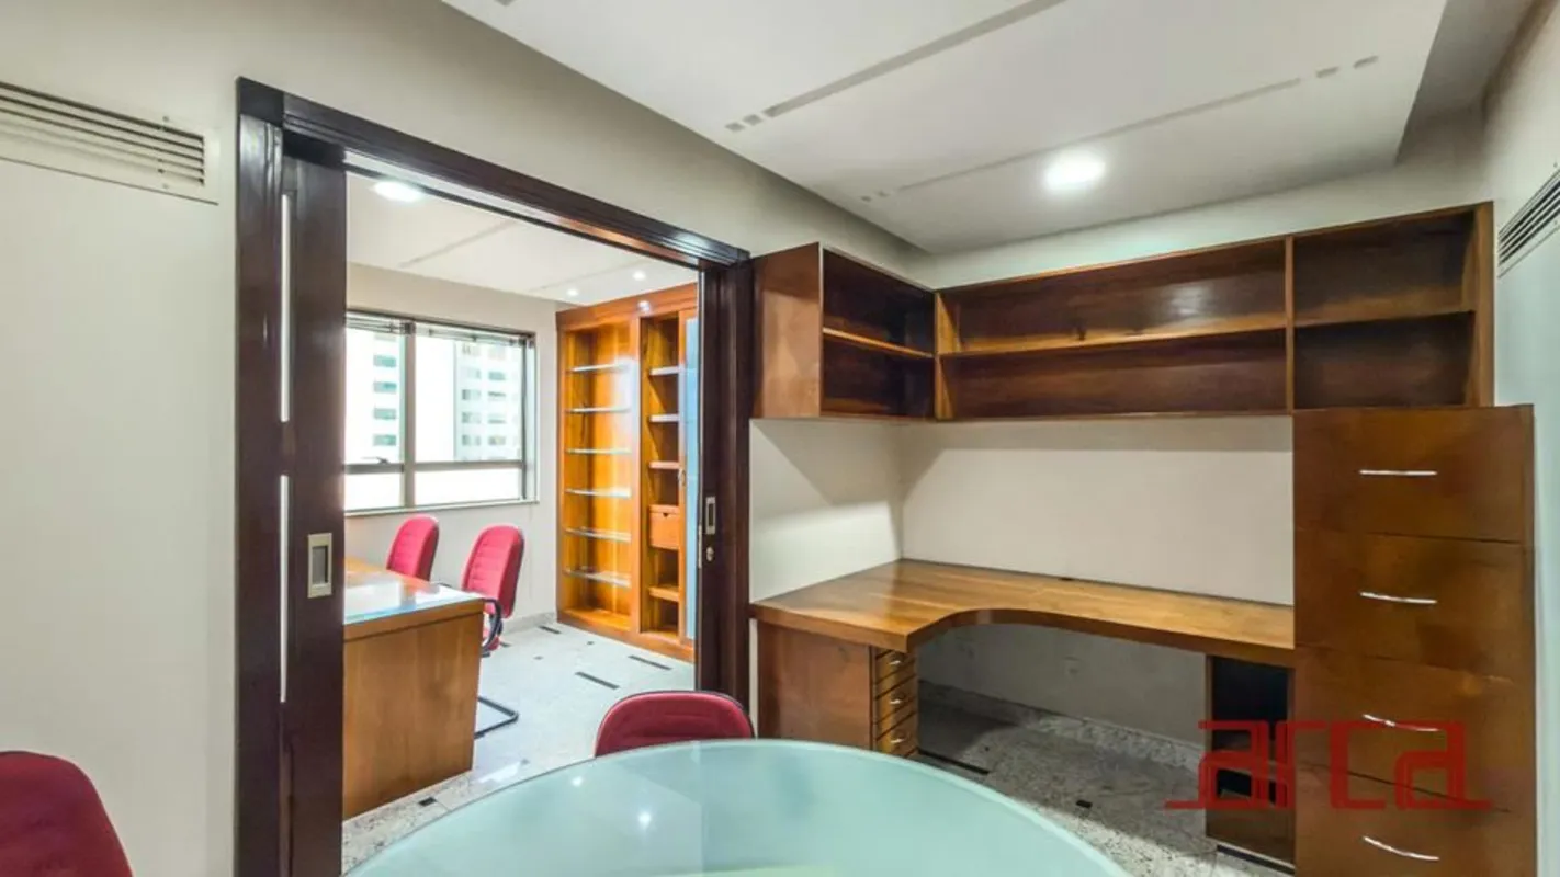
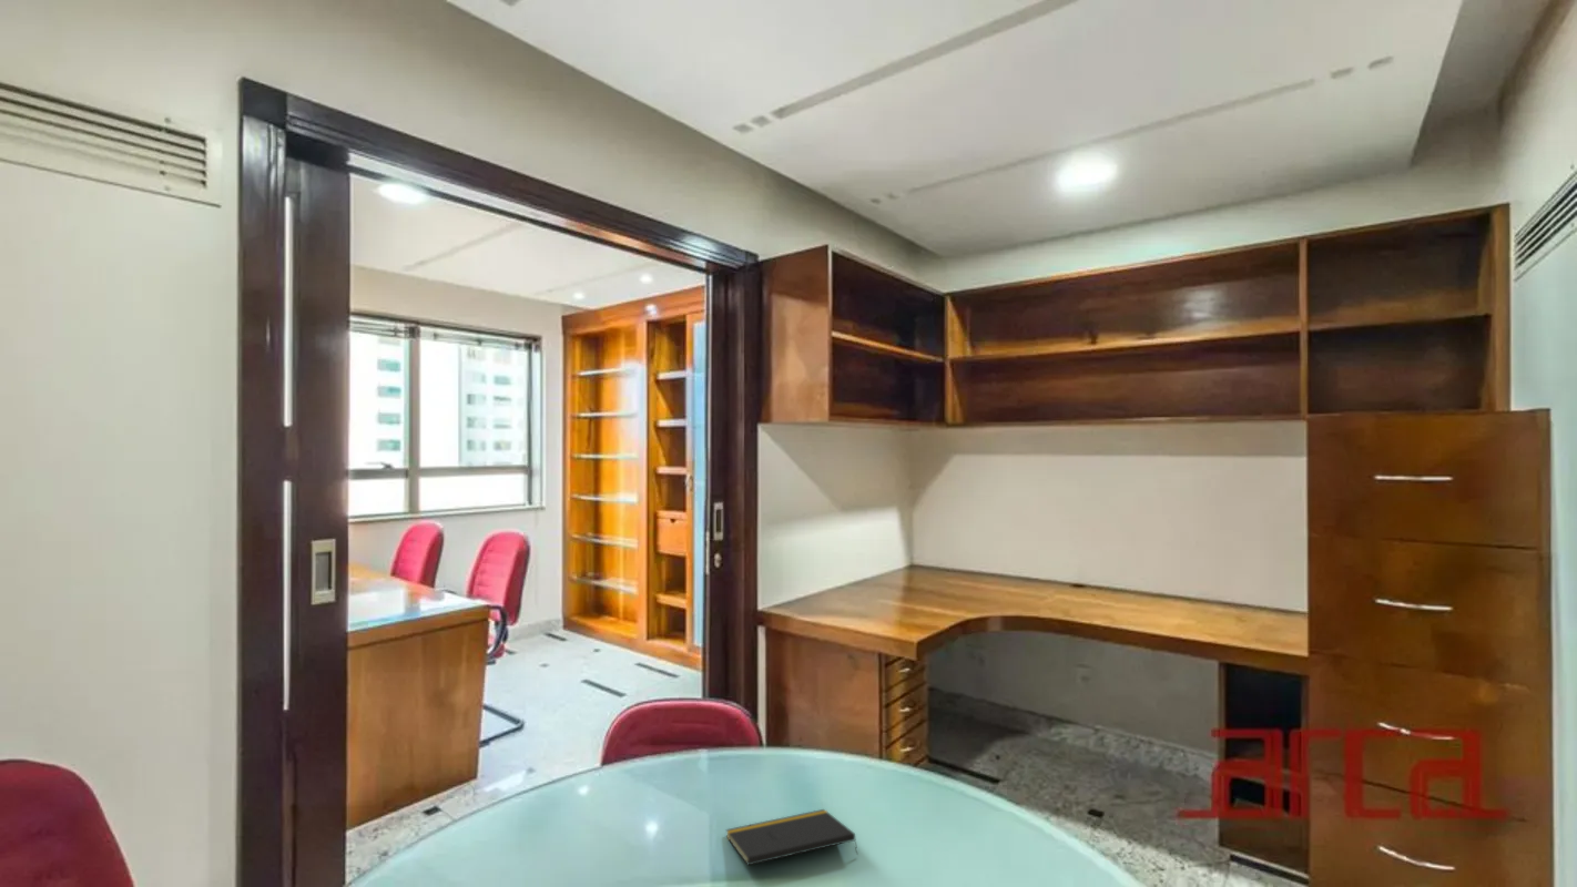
+ notepad [725,808,859,866]
